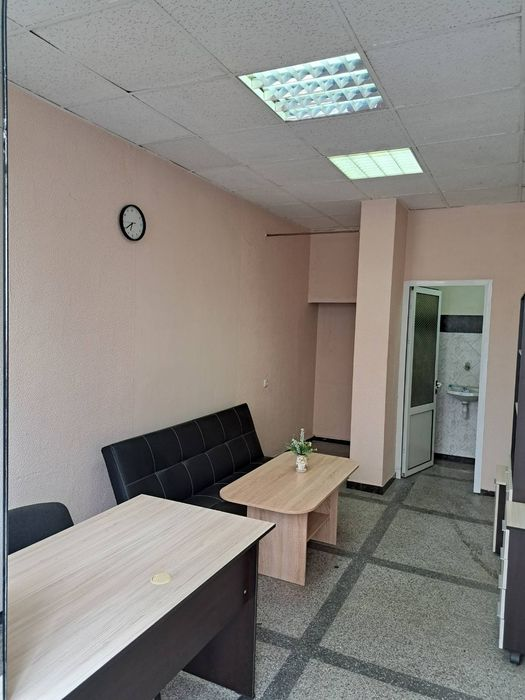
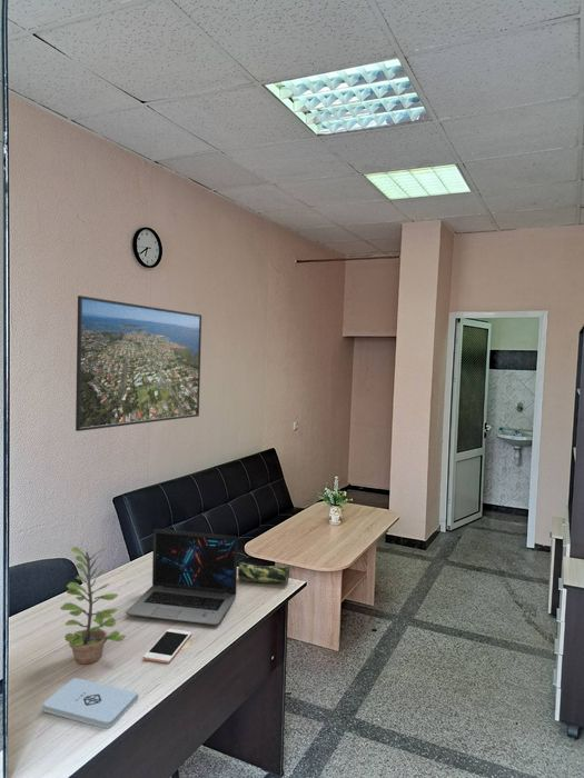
+ cell phone [142,628,192,665]
+ laptop [125,528,239,626]
+ notepad [42,677,139,729]
+ plant [59,546,127,666]
+ pencil case [237,561,290,585]
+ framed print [75,295,202,432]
